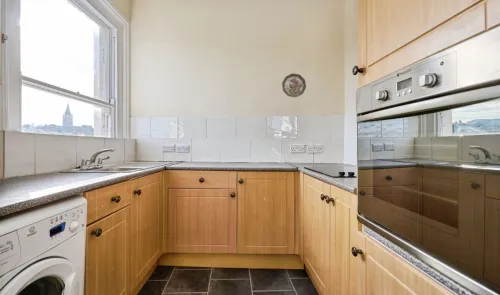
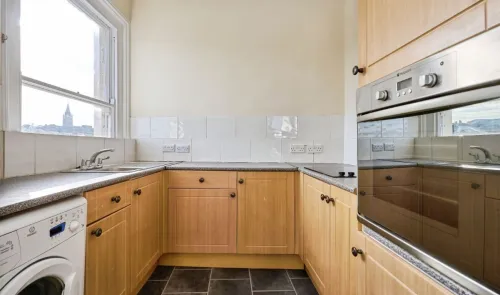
- decorative plate [281,73,307,98]
